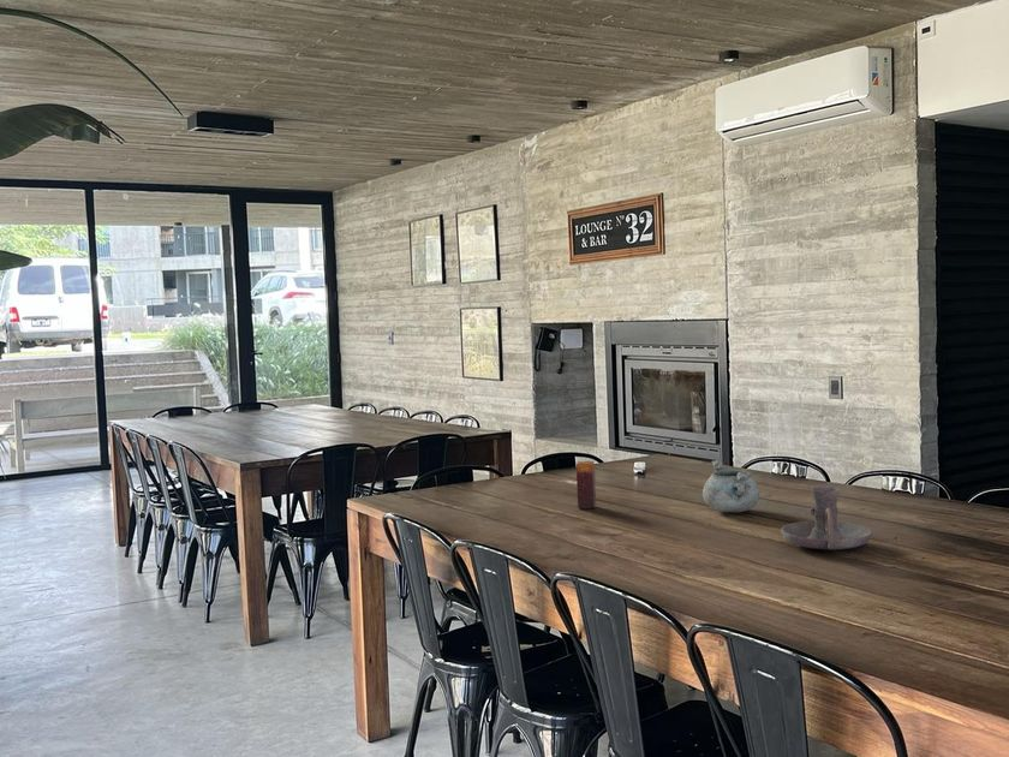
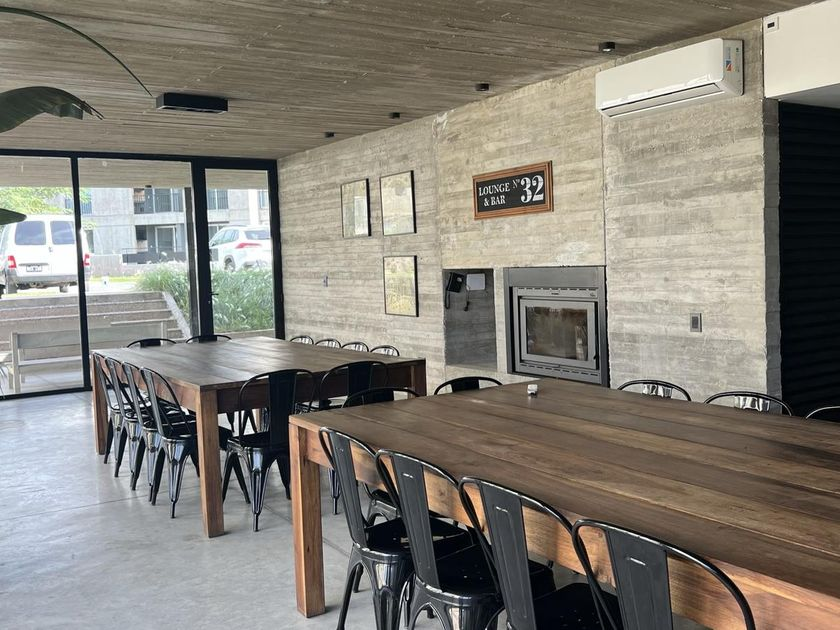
- decorative bowl [701,459,760,513]
- candle holder [780,485,873,550]
- candle [575,460,597,509]
